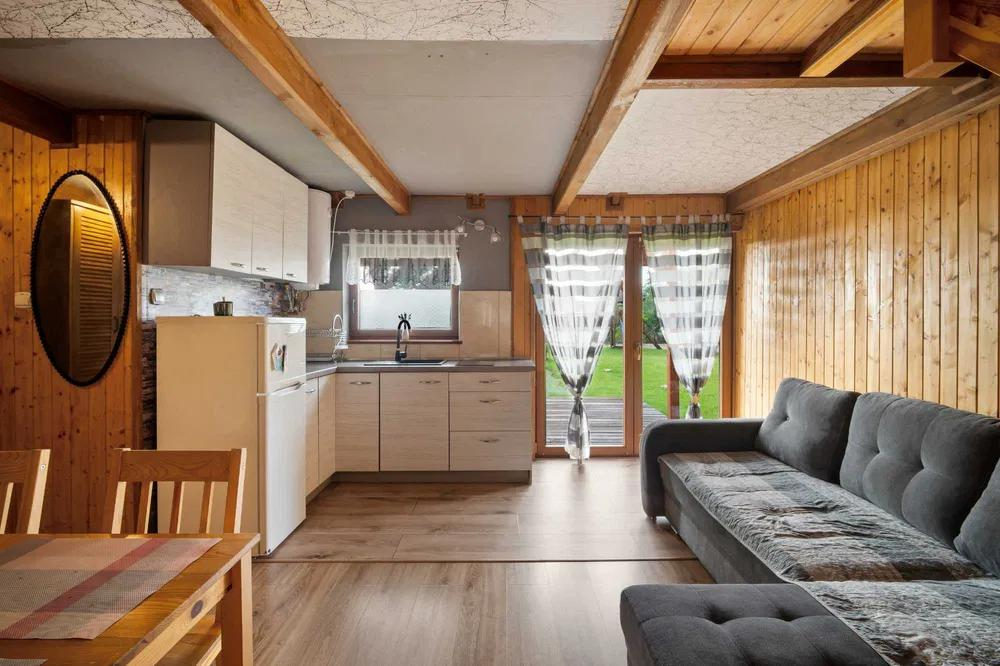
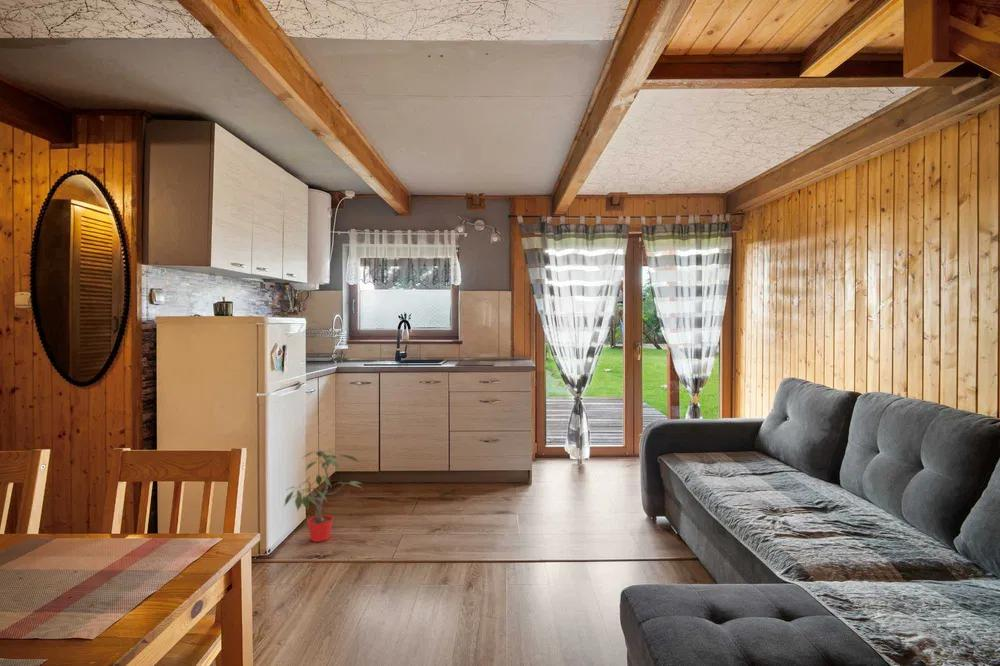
+ potted plant [283,450,365,543]
